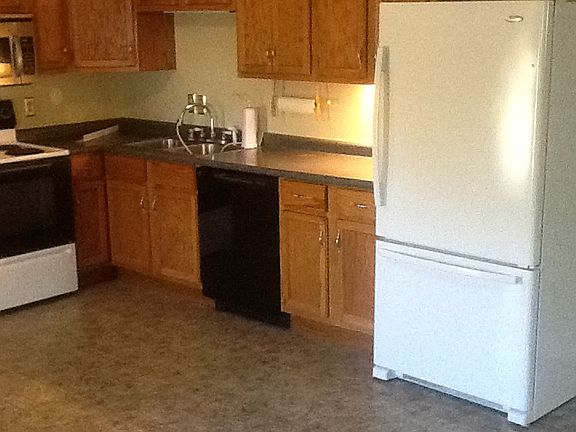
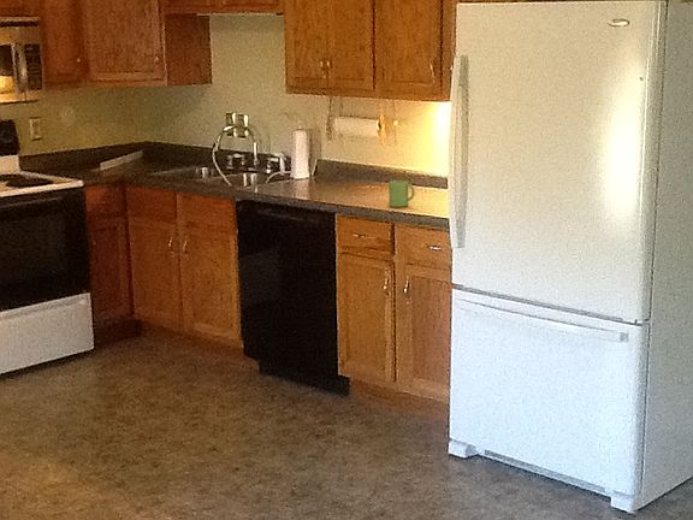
+ mug [387,179,416,208]
